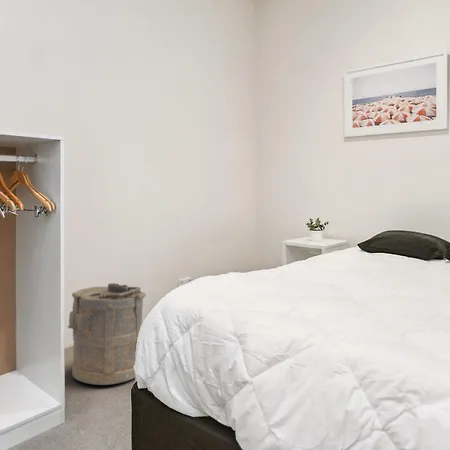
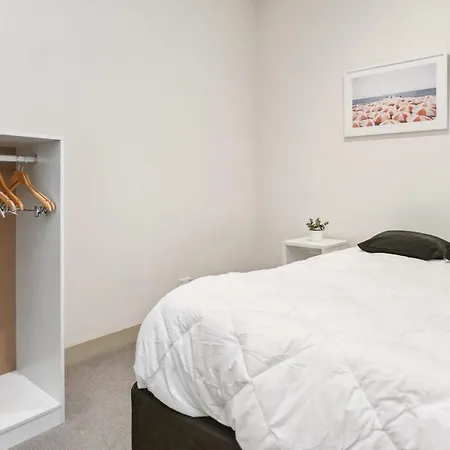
- laundry hamper [67,282,147,386]
